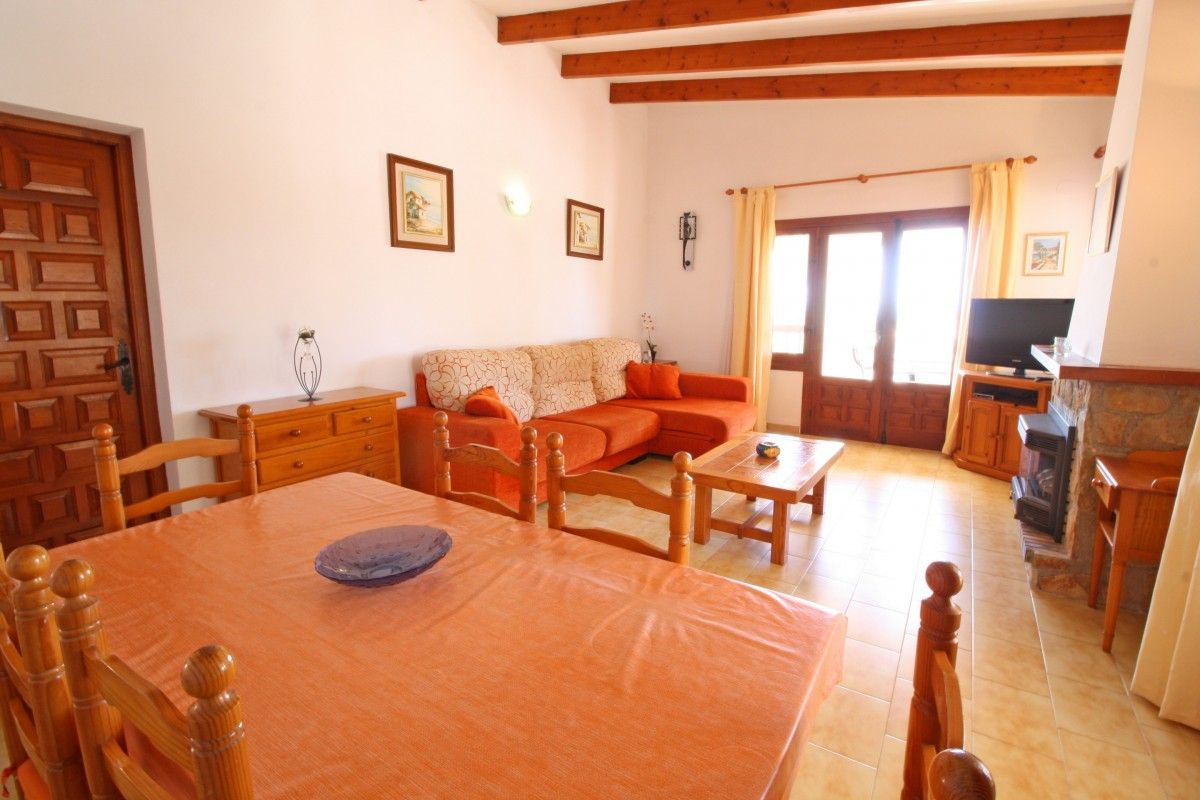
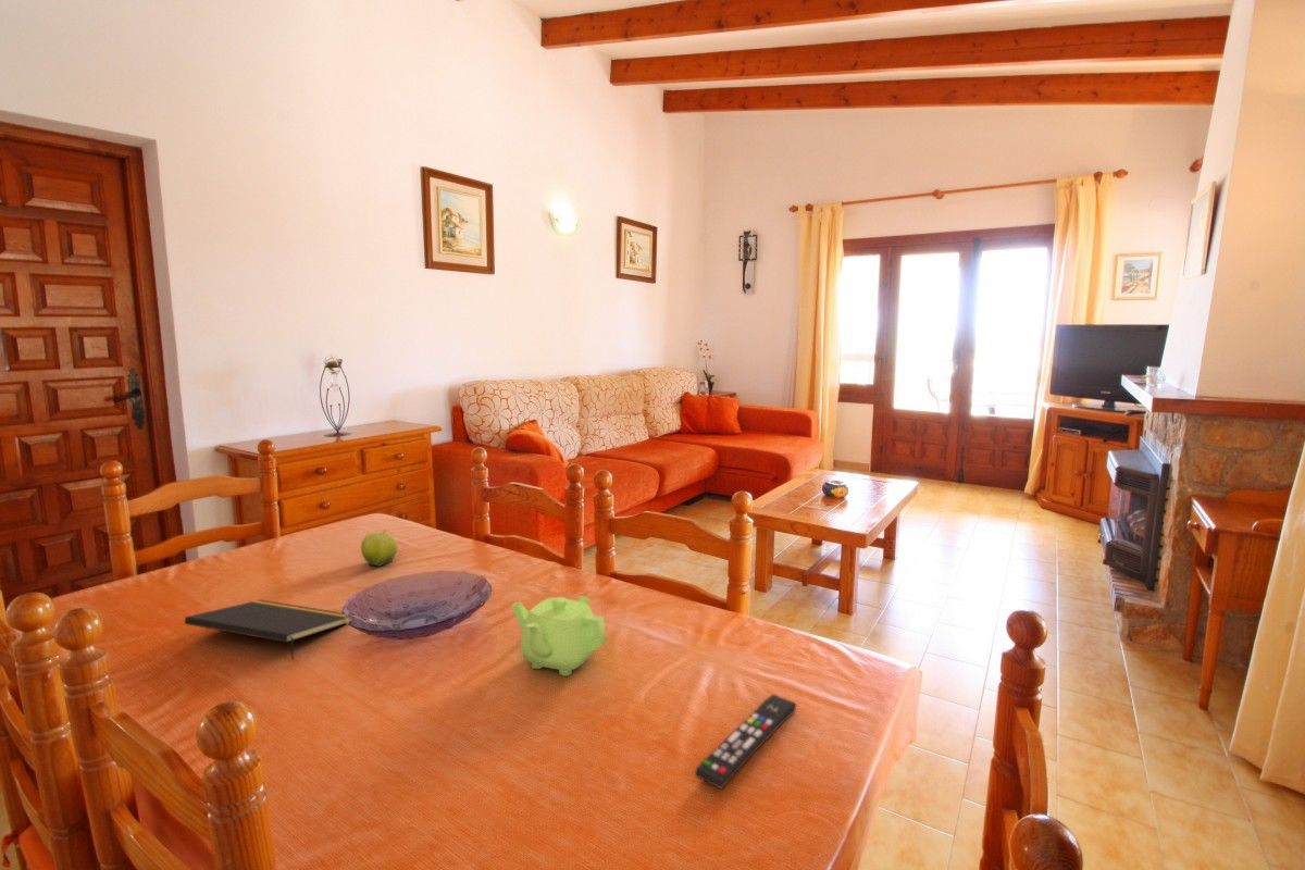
+ fruit [360,529,399,568]
+ notepad [184,599,355,660]
+ teapot [511,595,608,678]
+ remote control [694,693,797,790]
